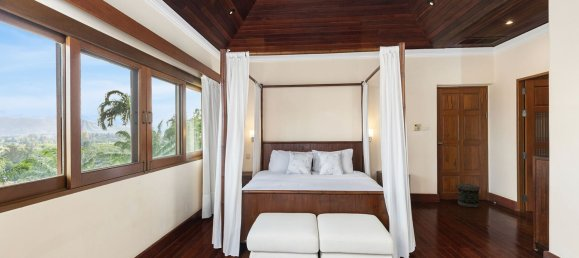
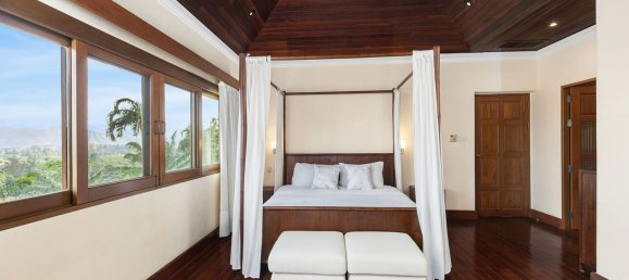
- basket [456,182,481,208]
